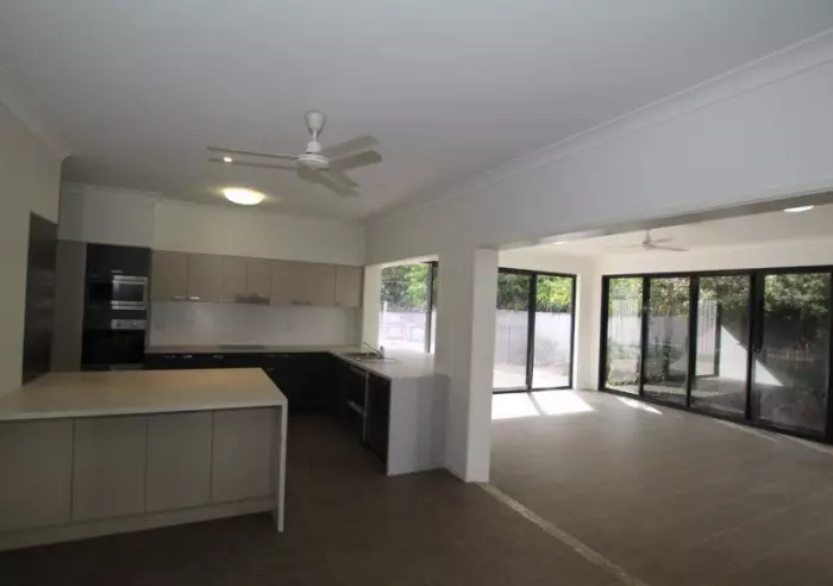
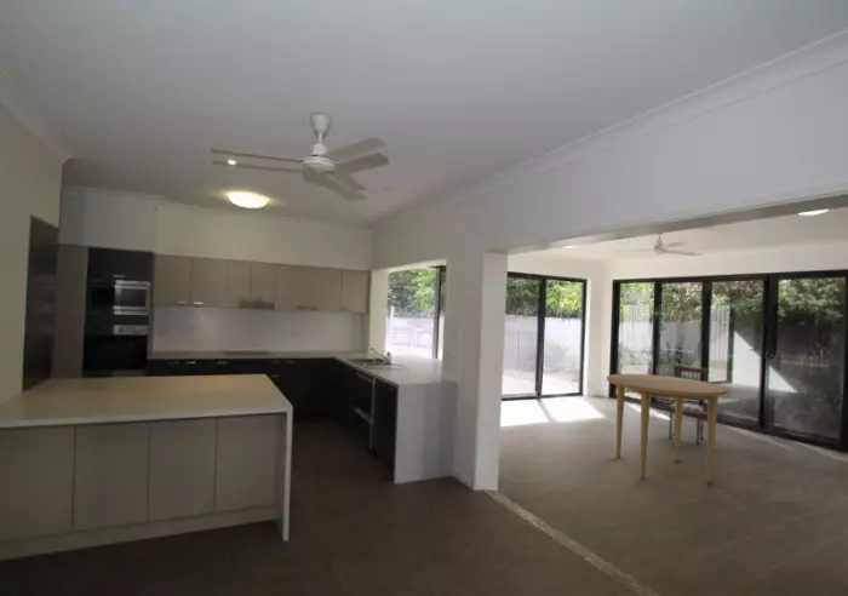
+ dining chair [667,365,710,445]
+ dining table [606,373,729,483]
